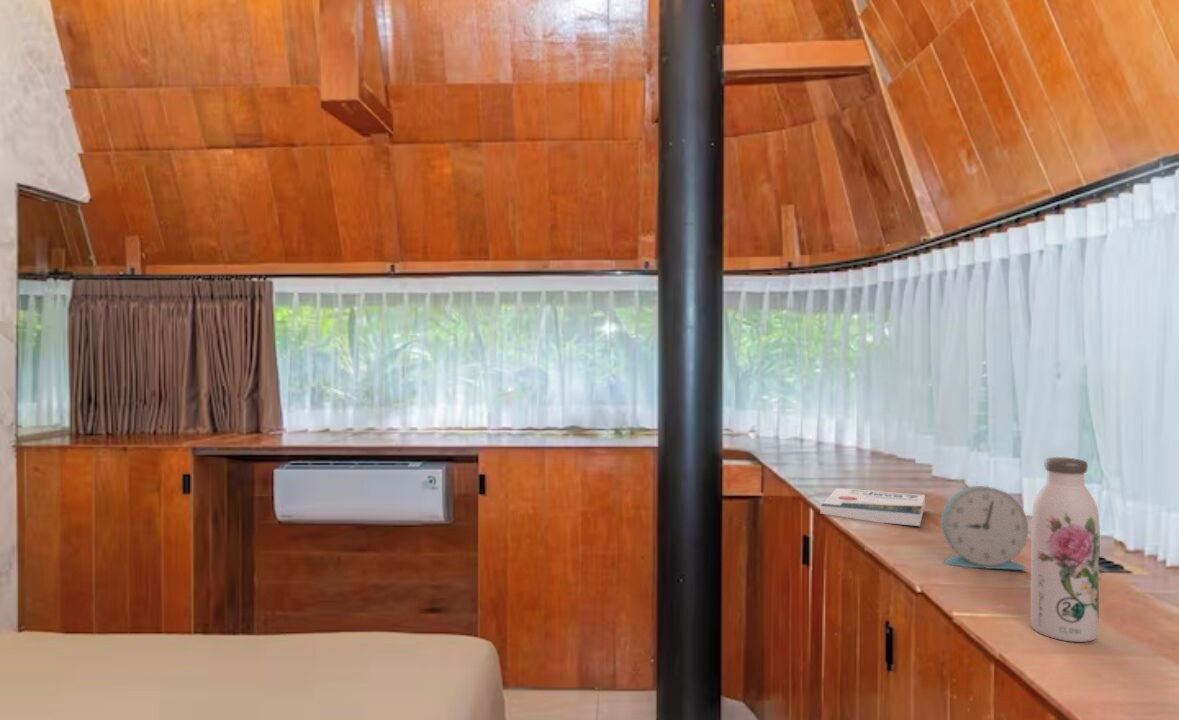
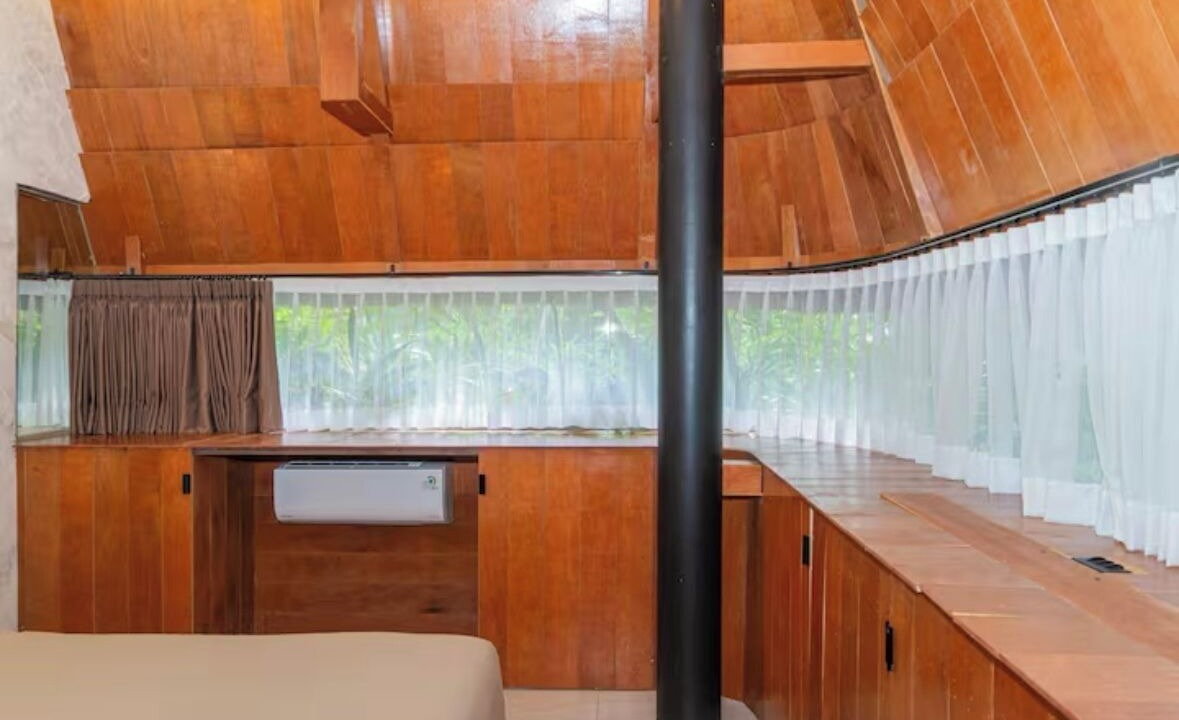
- alarm clock [940,485,1029,571]
- book [820,487,926,527]
- water bottle [1029,456,1101,643]
